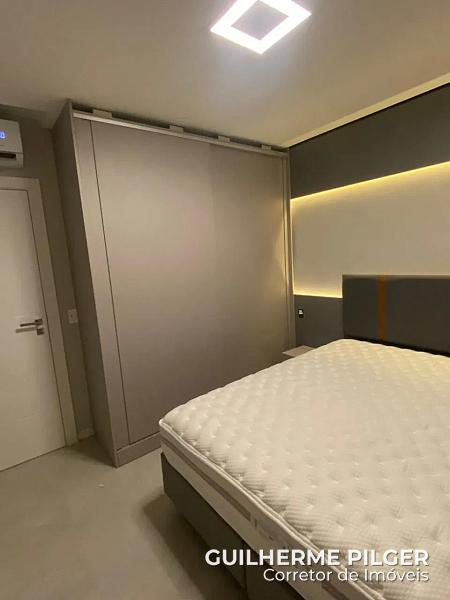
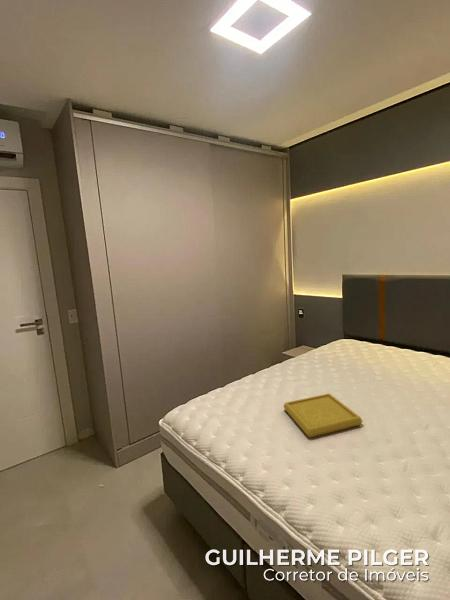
+ serving tray [282,392,363,439]
